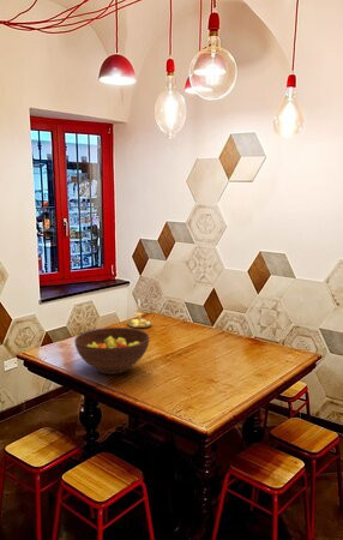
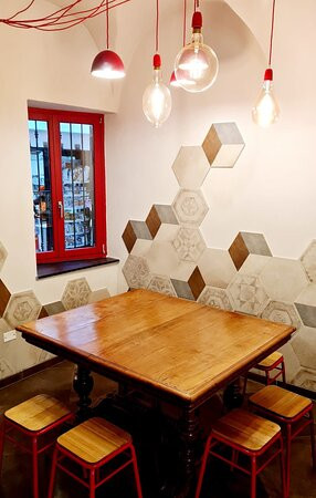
- fruit bowl [73,326,151,376]
- candle holder [126,300,152,329]
